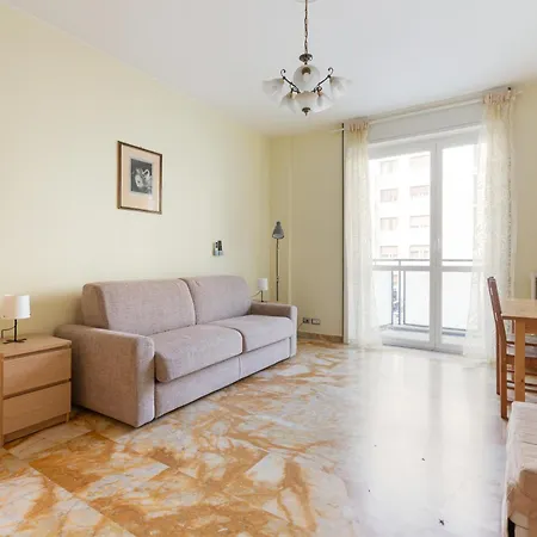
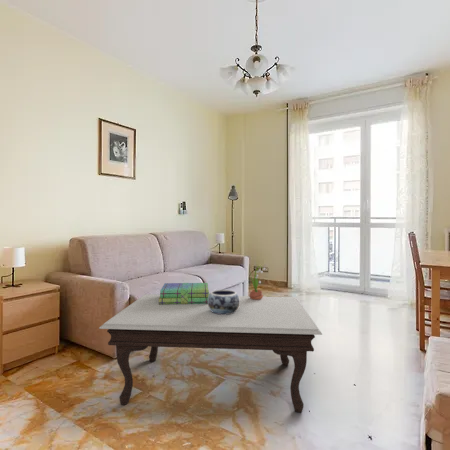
+ stack of books [159,282,210,304]
+ decorative bowl [208,289,239,315]
+ potted flower [249,264,266,300]
+ coffee table [98,293,323,413]
